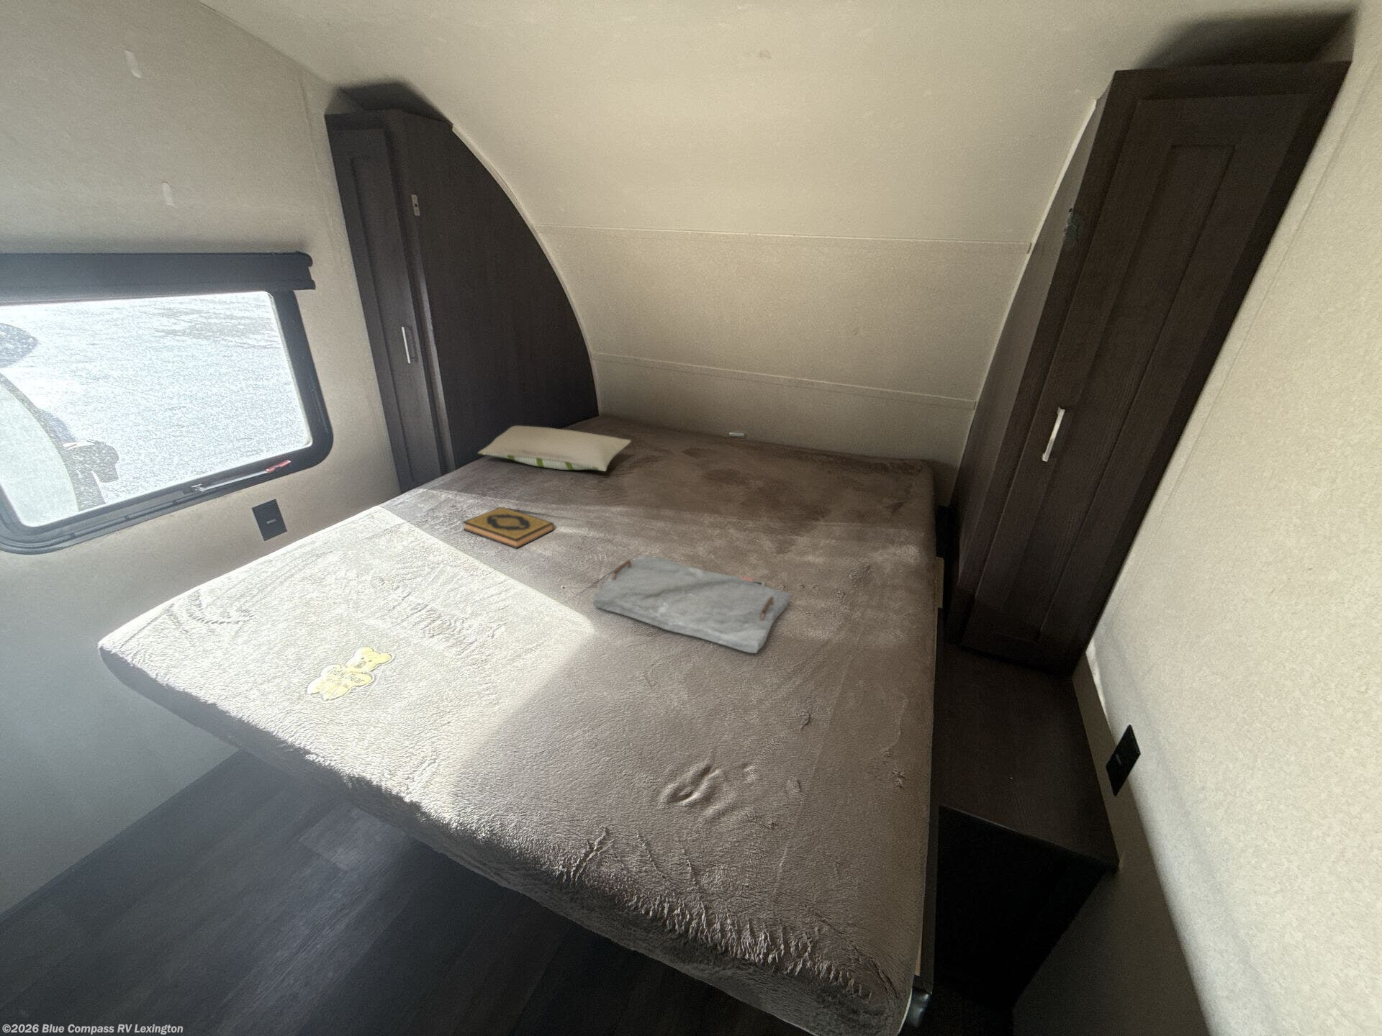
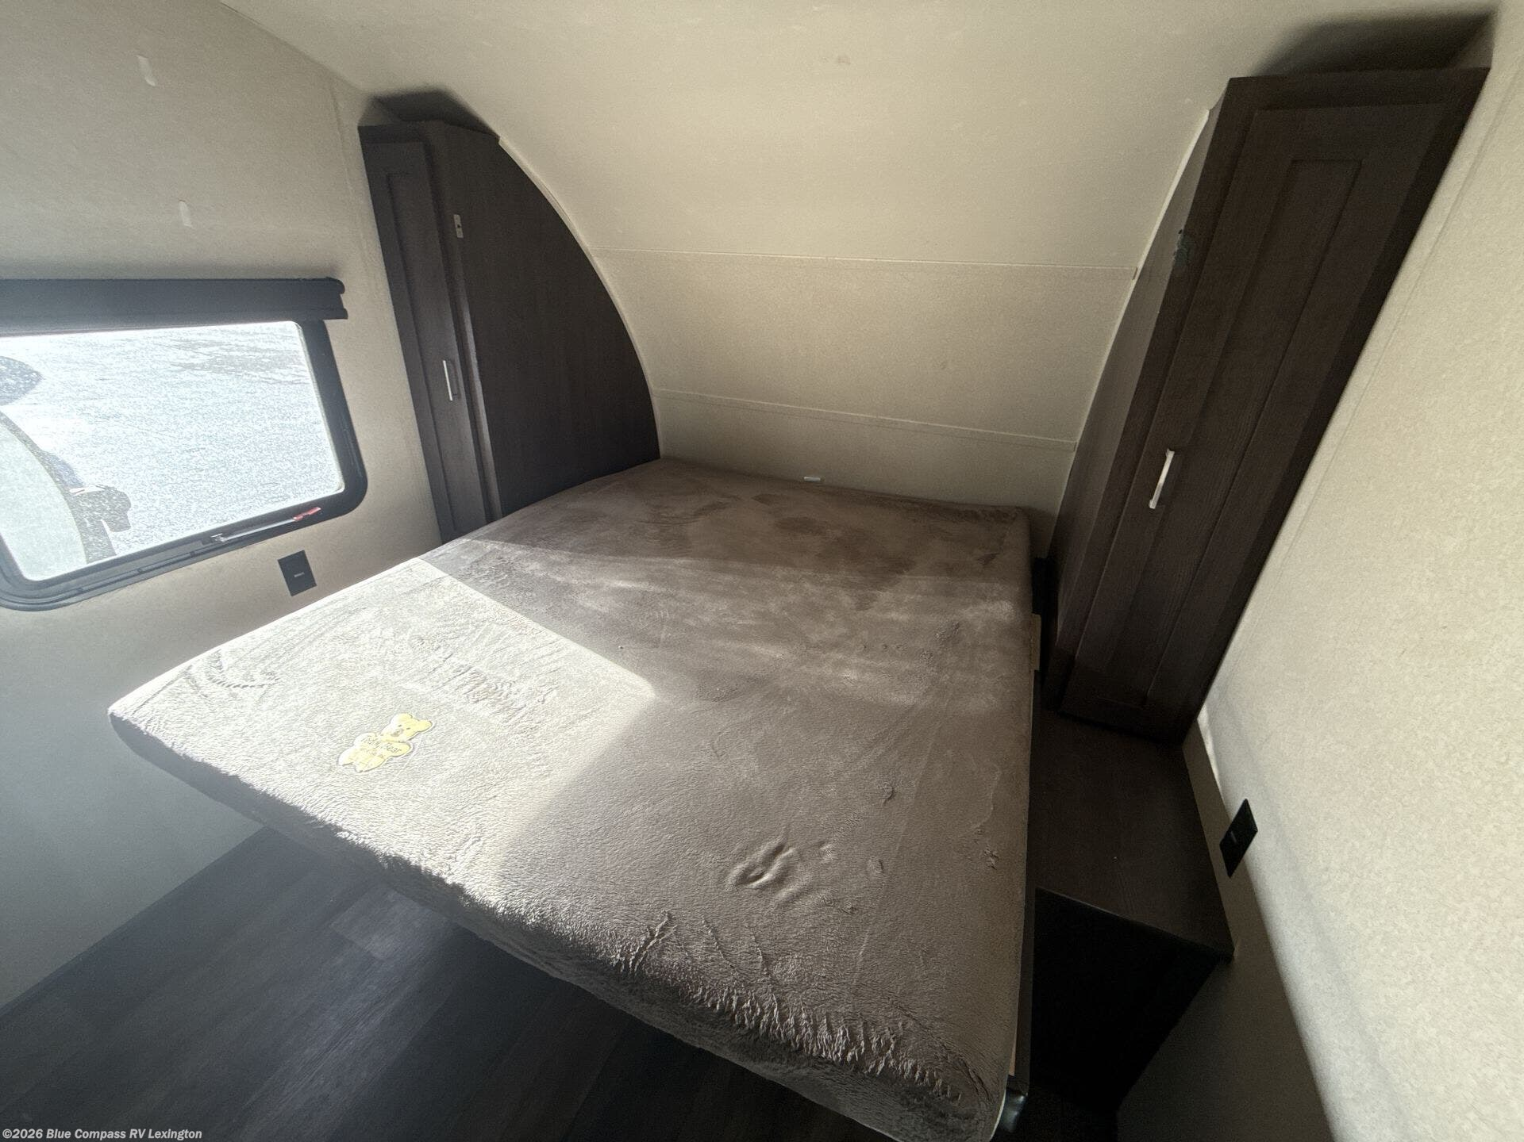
- hardback book [462,506,555,550]
- pillow [478,425,632,472]
- serving tray [592,555,792,654]
